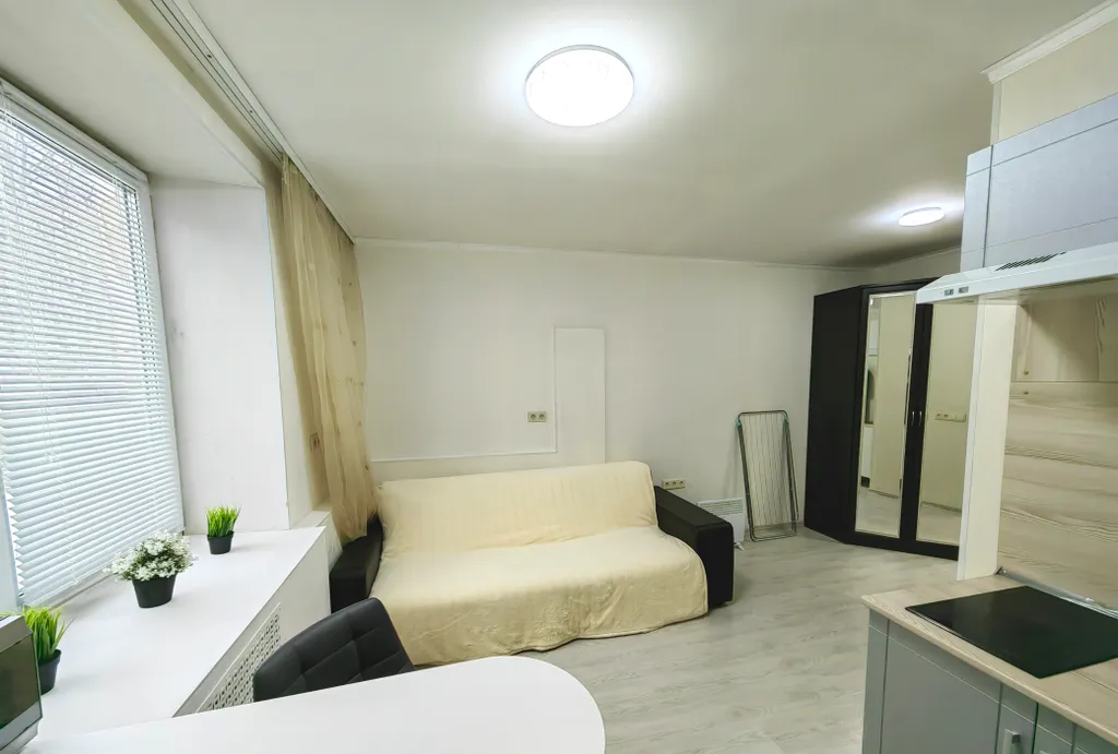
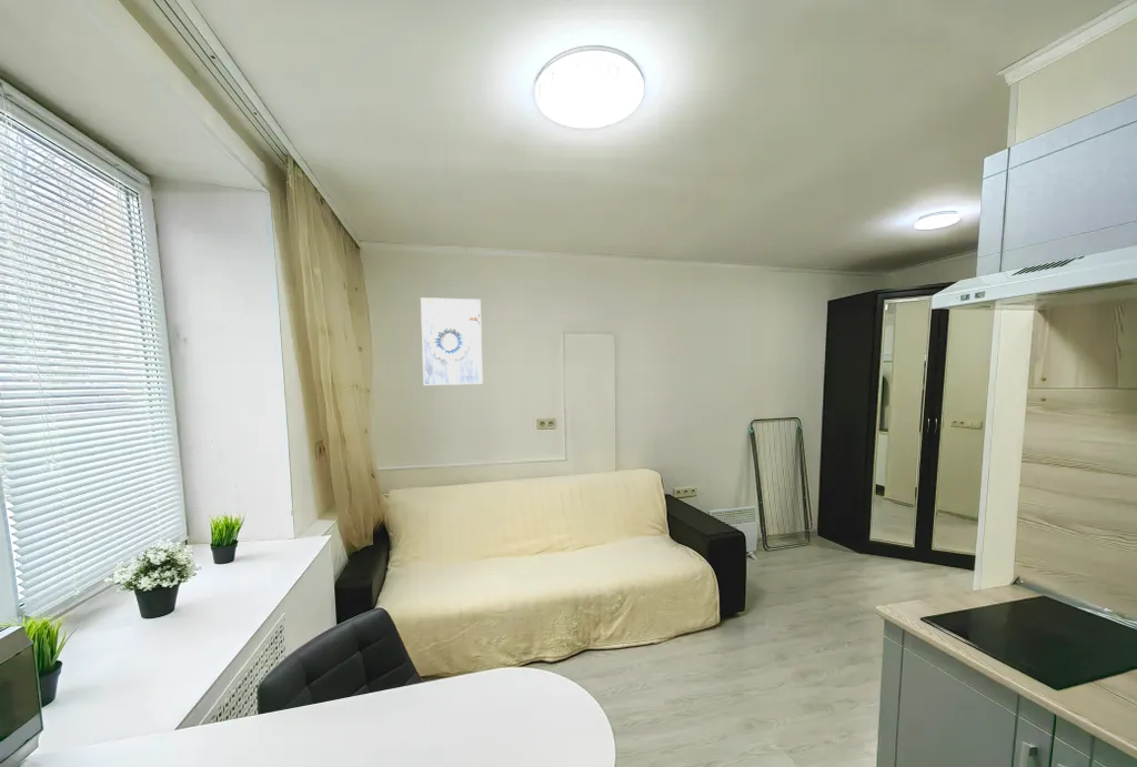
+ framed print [420,296,484,386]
